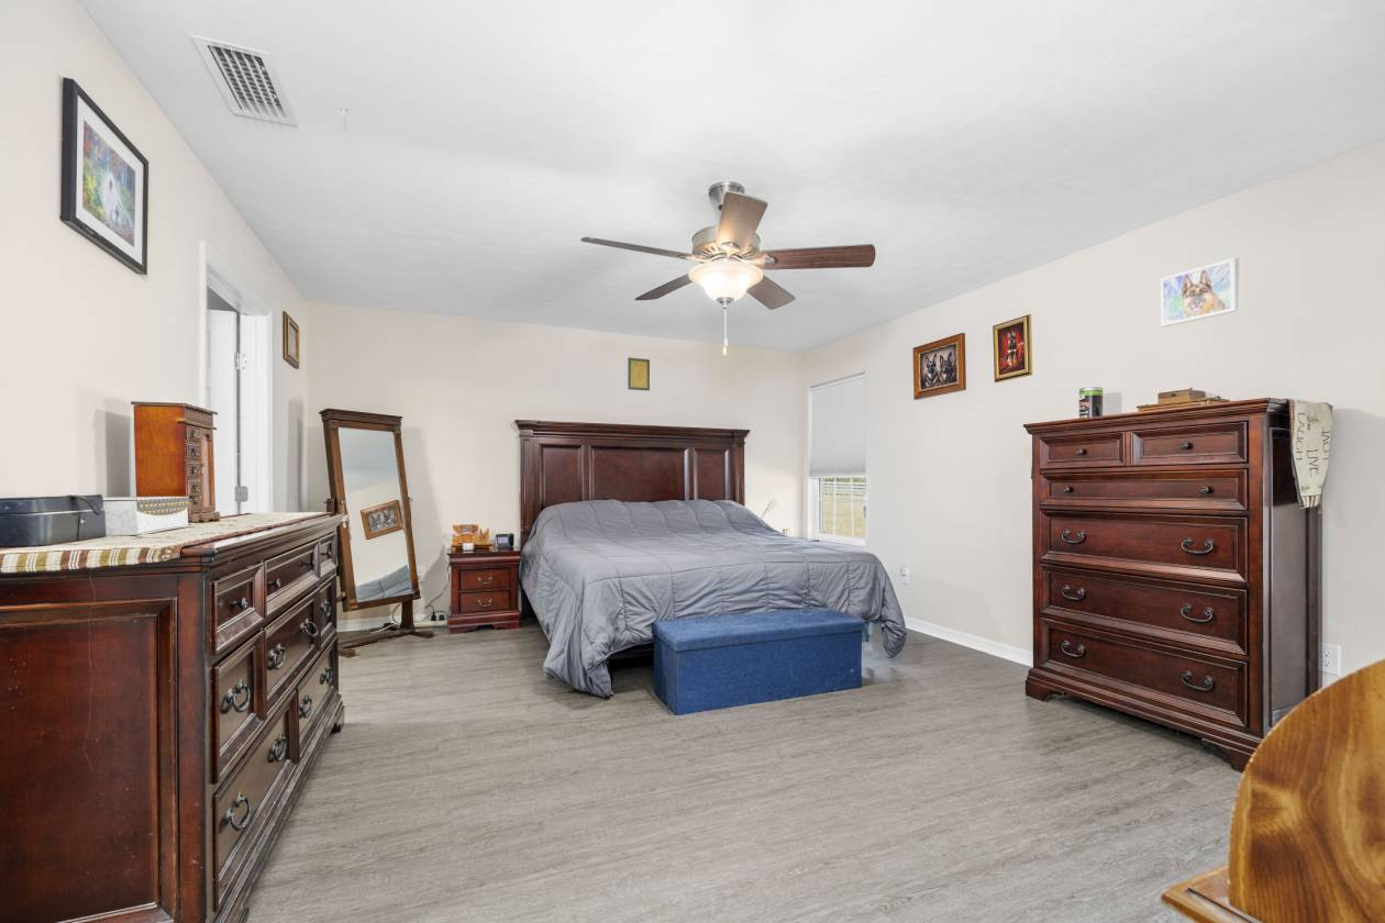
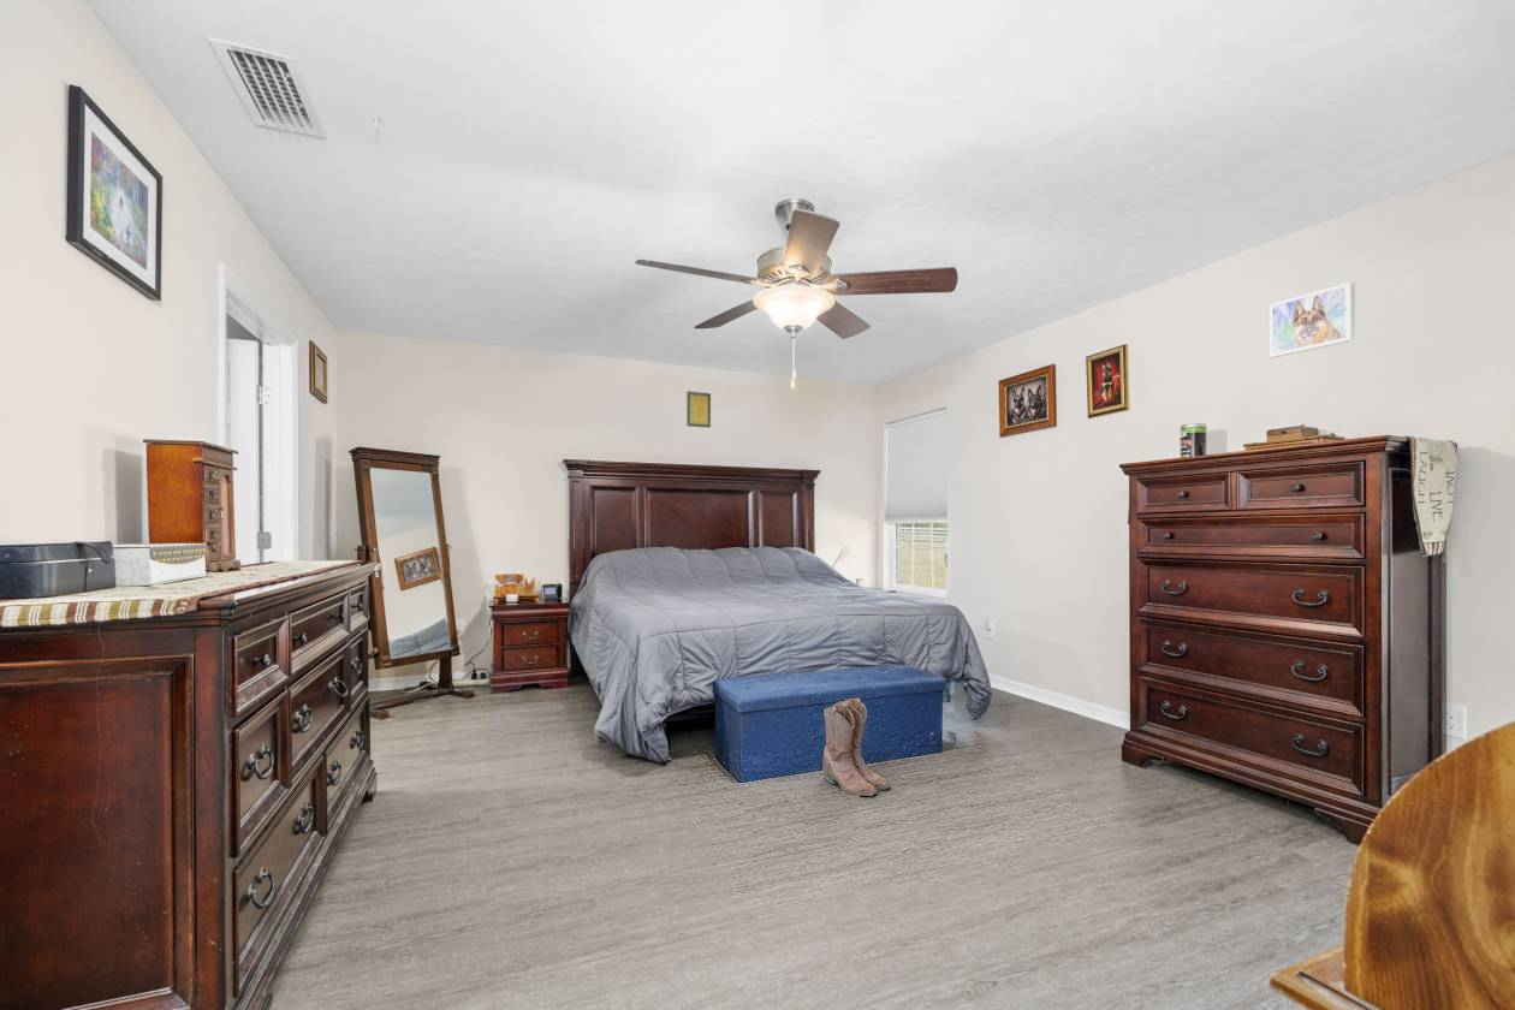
+ boots [821,697,892,797]
